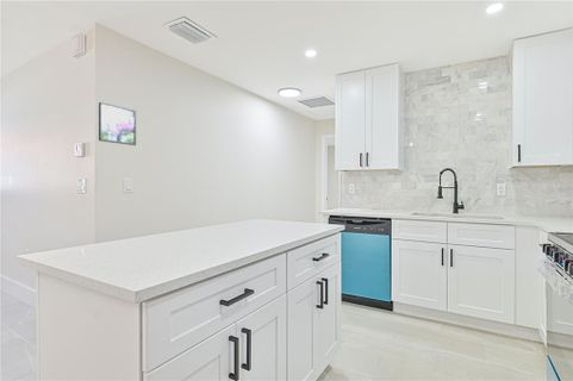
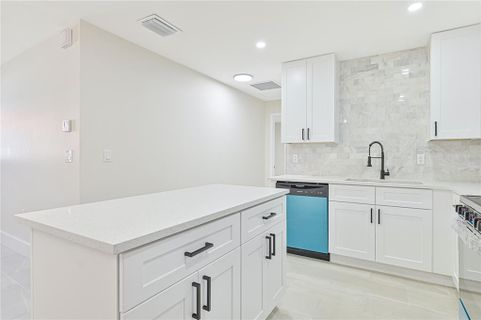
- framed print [98,101,137,146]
